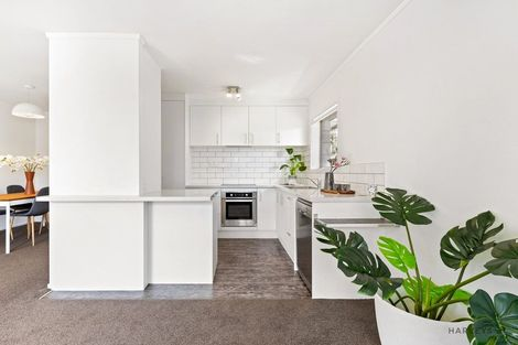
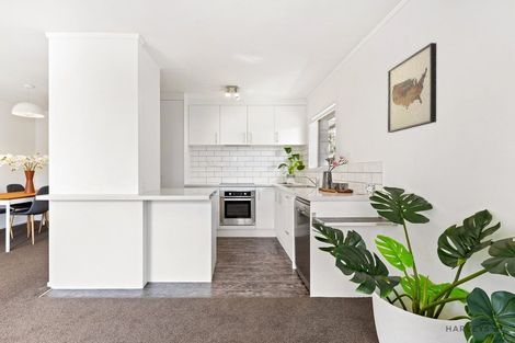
+ wall art [387,42,437,134]
